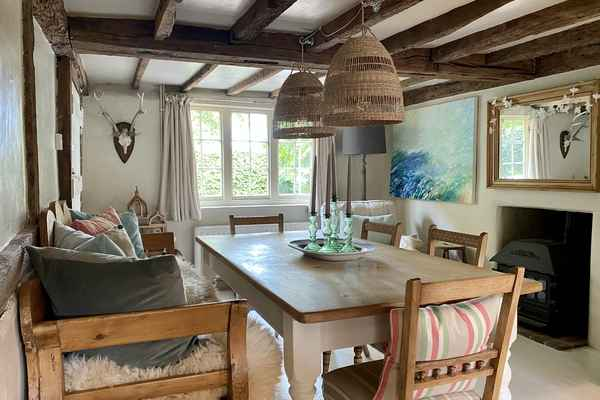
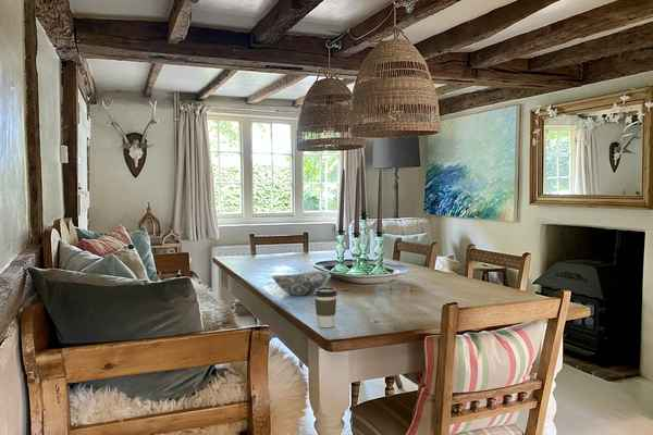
+ coffee cup [313,287,338,328]
+ decorative bowl [271,271,331,297]
